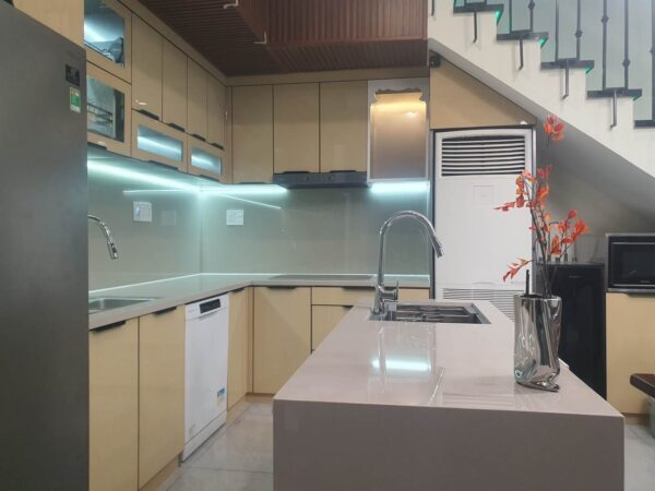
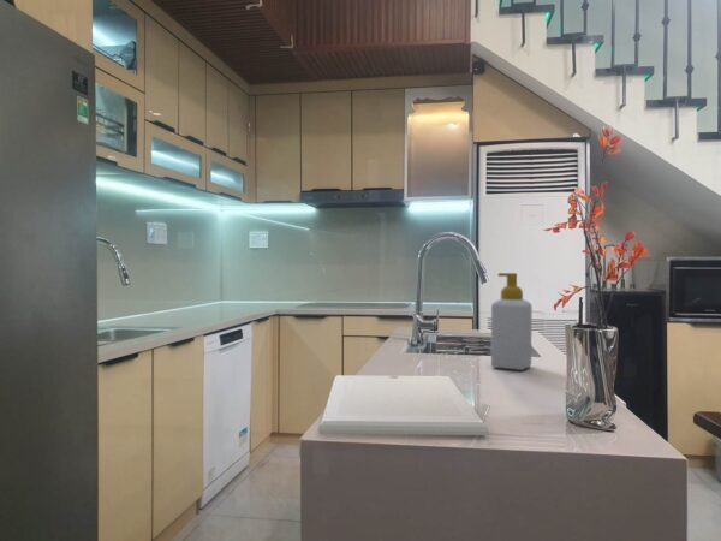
+ soap bottle [490,272,532,371]
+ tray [317,374,490,436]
